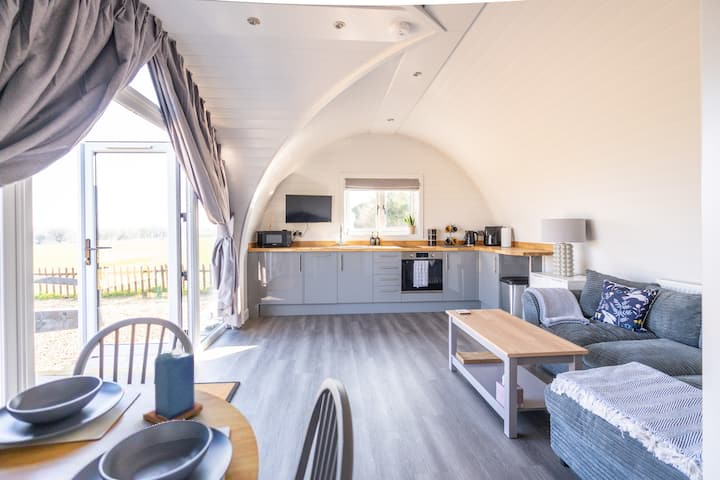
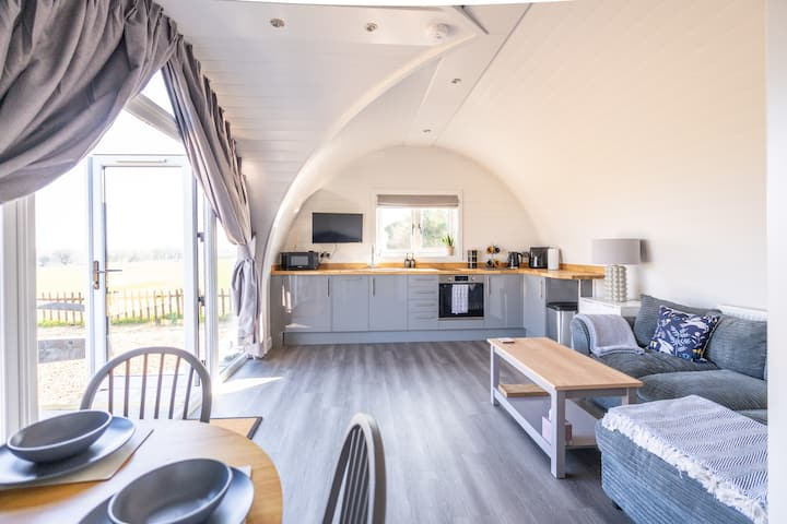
- candle [142,340,204,425]
